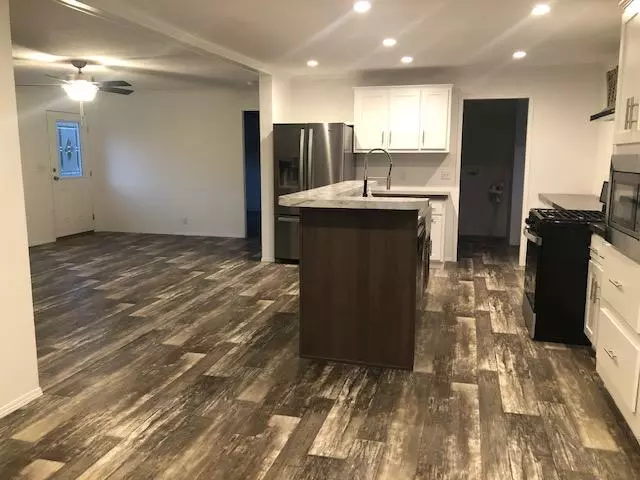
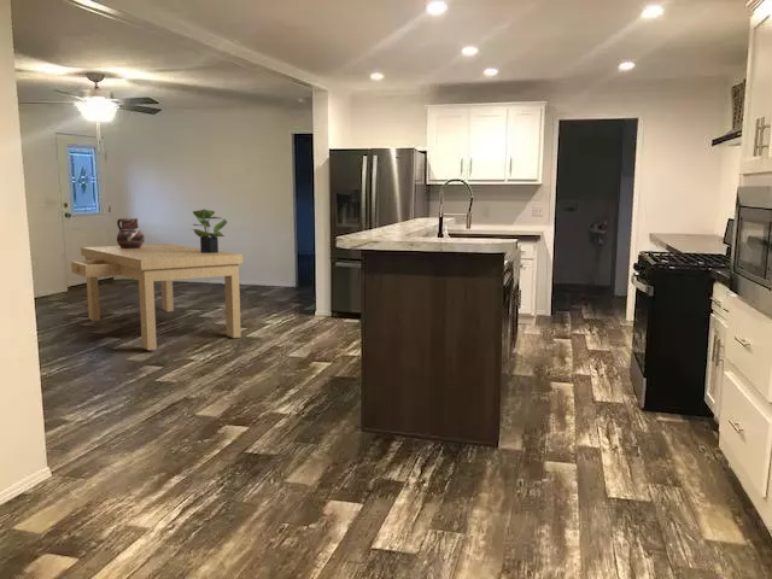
+ ceramic pot [116,217,146,248]
+ potted plant [191,209,228,253]
+ dining table [70,242,244,351]
